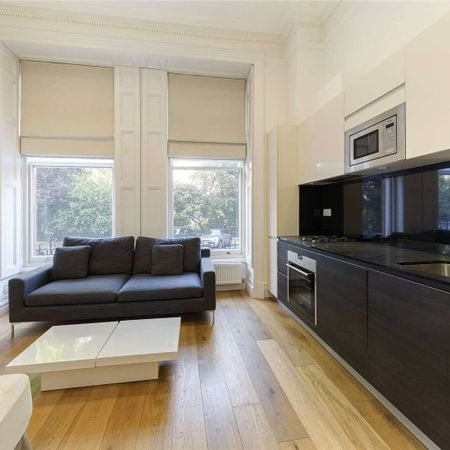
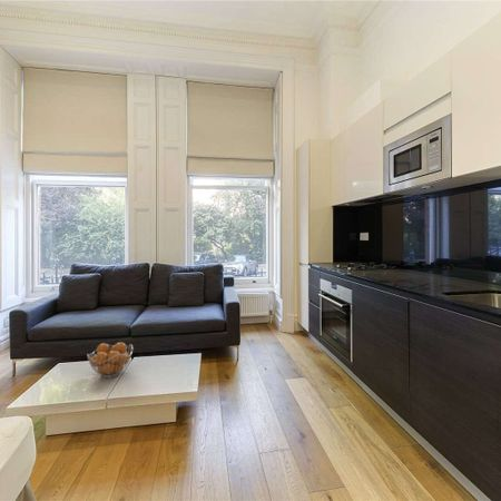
+ fruit basket [86,341,134,379]
